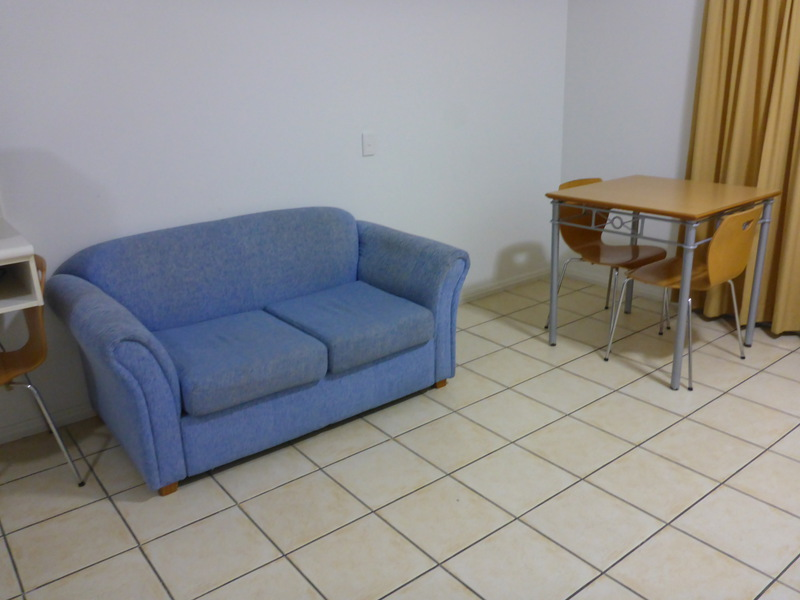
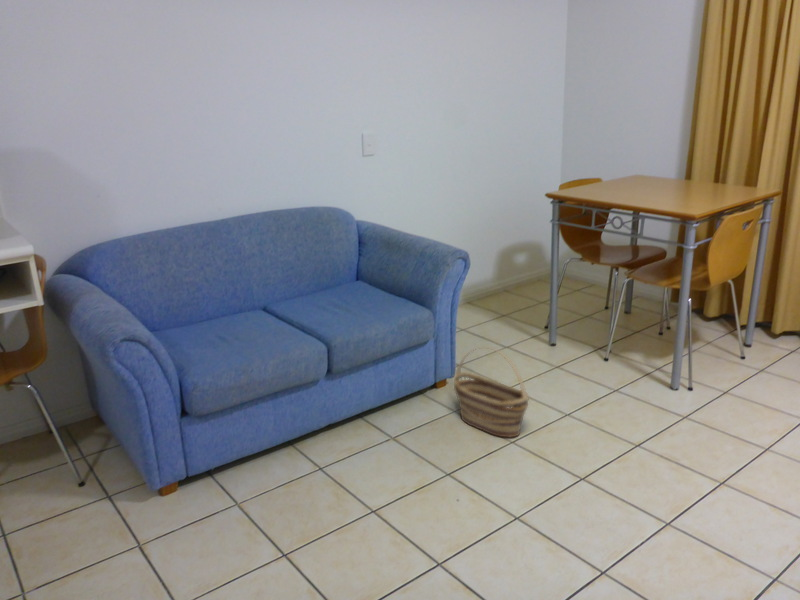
+ basket [453,346,530,439]
